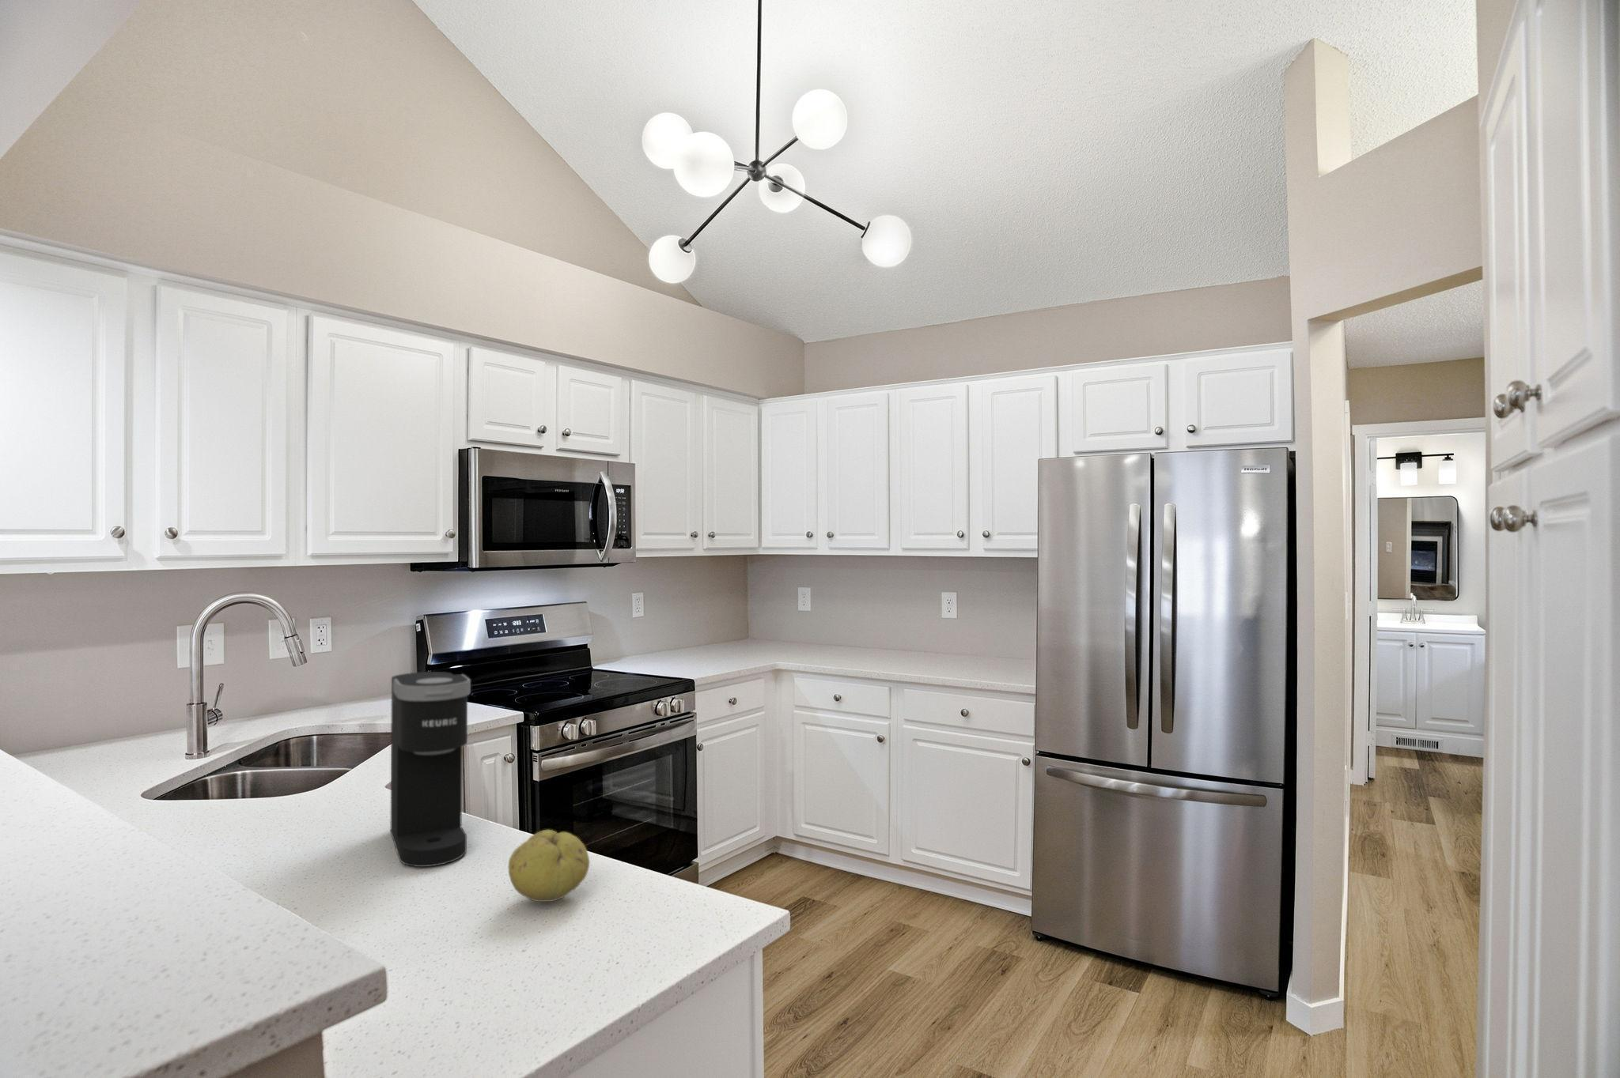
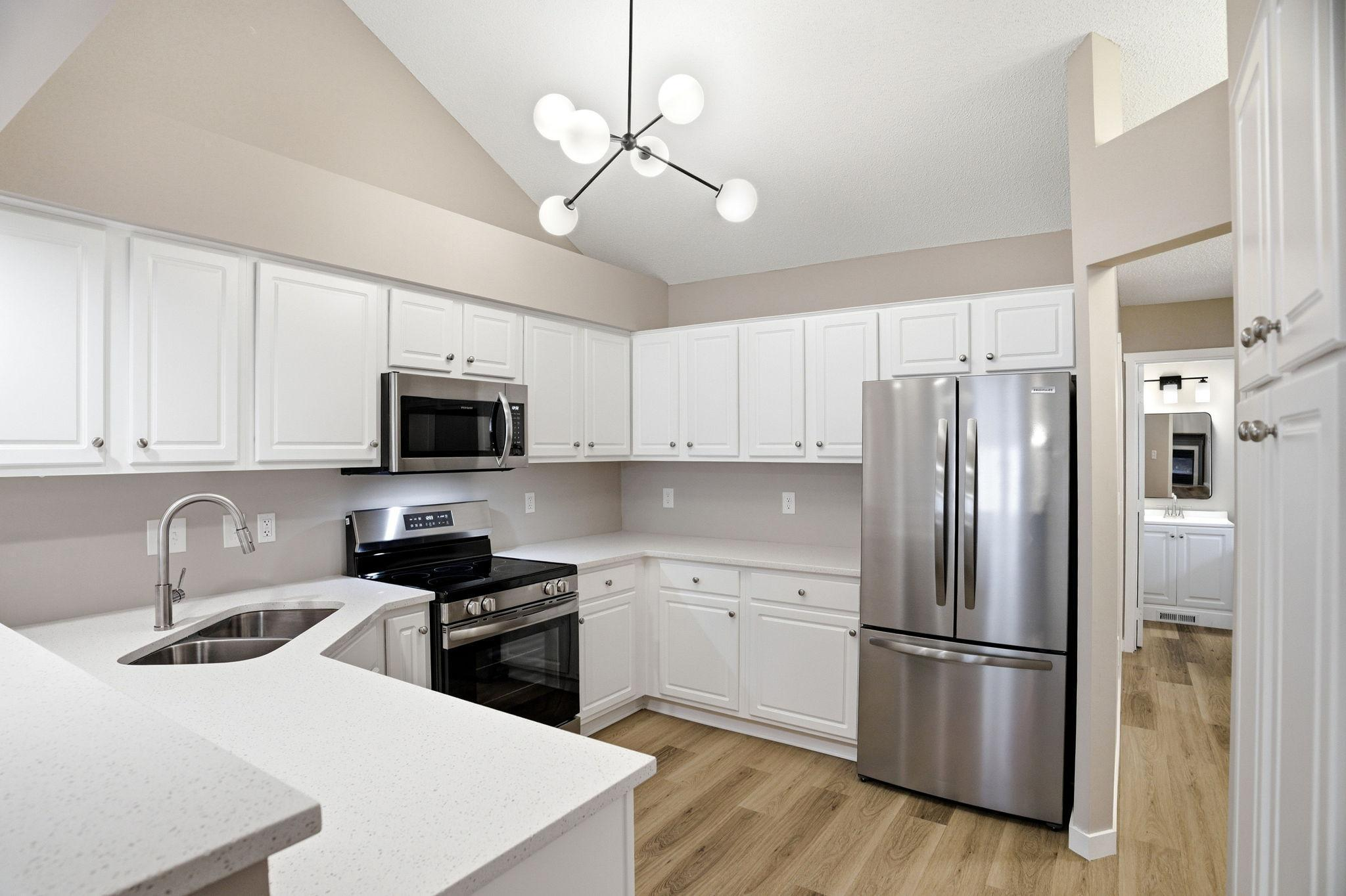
- coffee maker [390,671,472,867]
- fruit [507,829,590,902]
